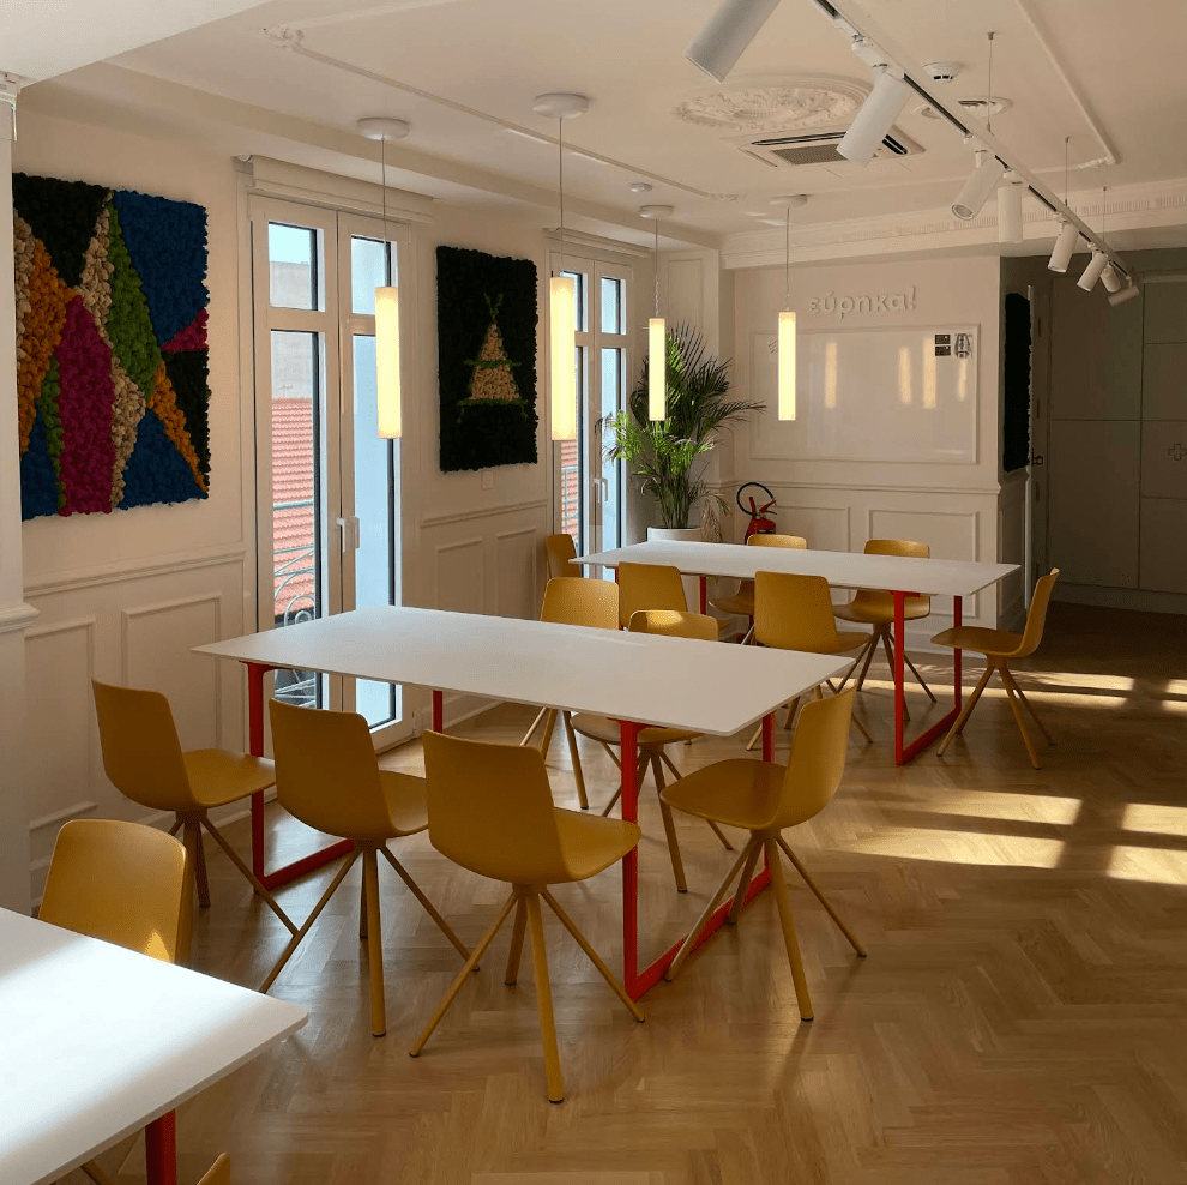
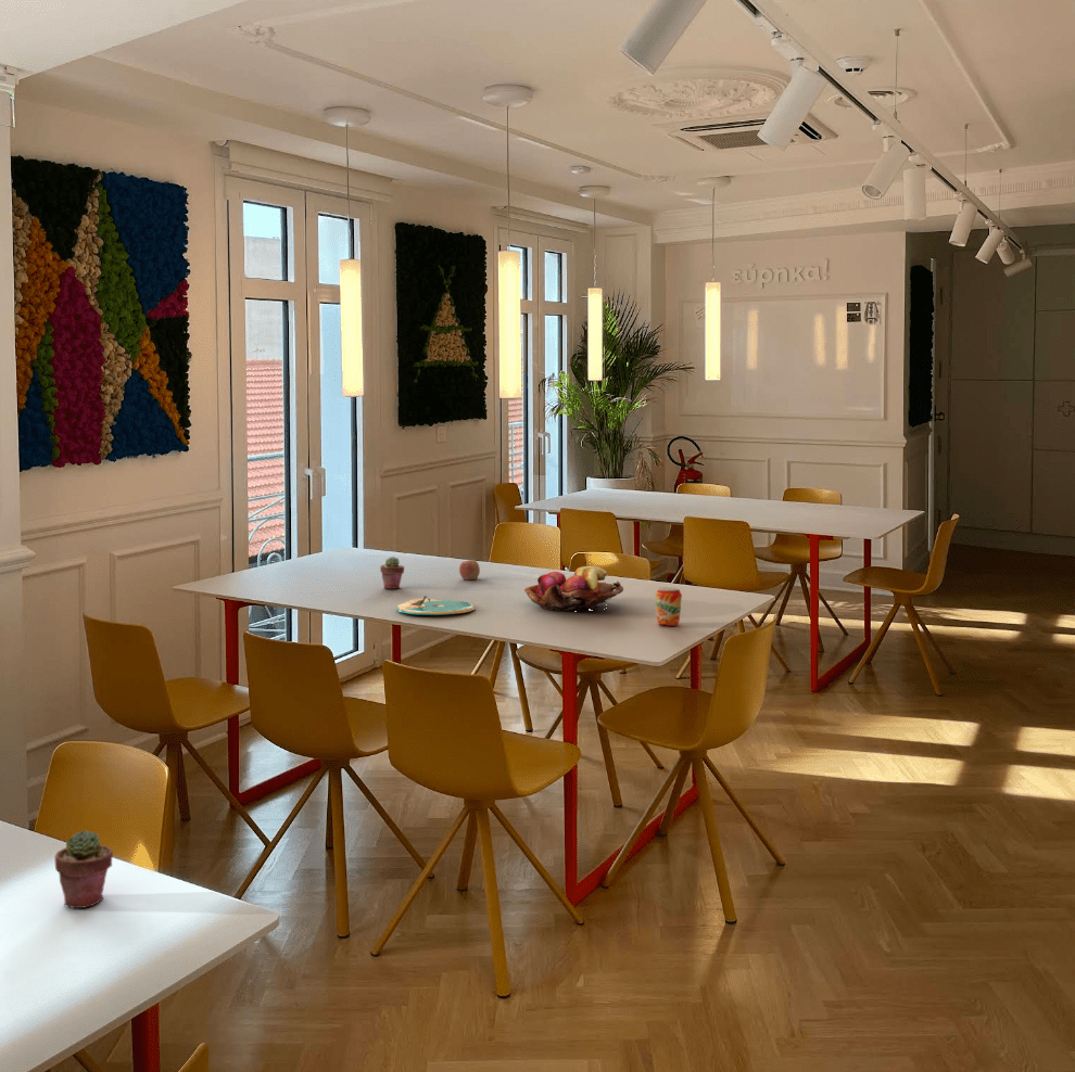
+ apple [458,559,481,580]
+ beverage can [655,587,683,627]
+ potted succulent [379,556,405,590]
+ fruit basket [523,565,624,612]
+ plate [396,595,476,616]
+ potted succulent [54,829,114,909]
